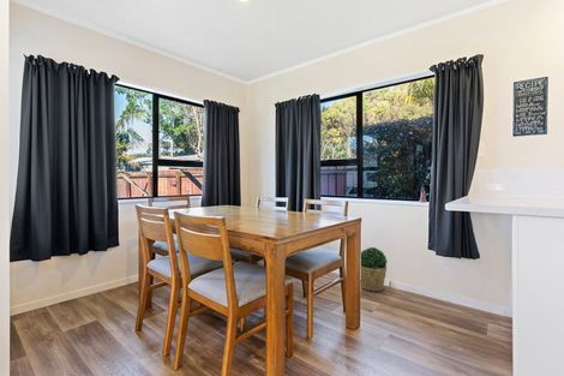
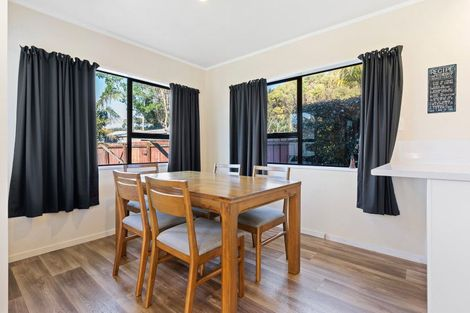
- potted plant [360,246,389,292]
